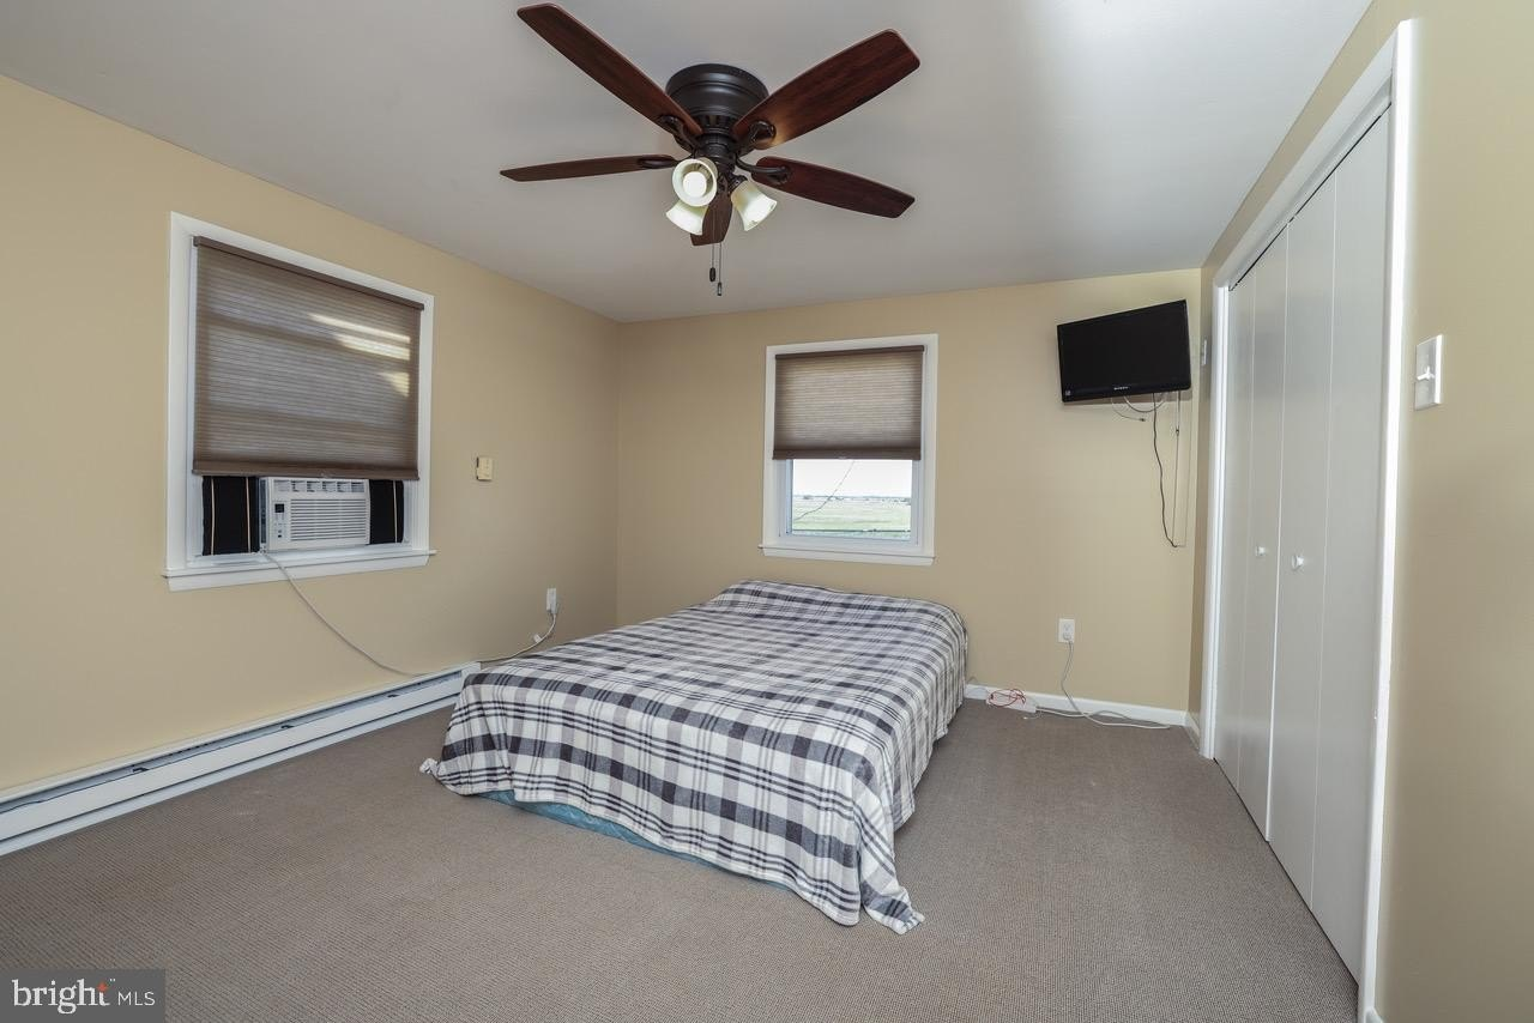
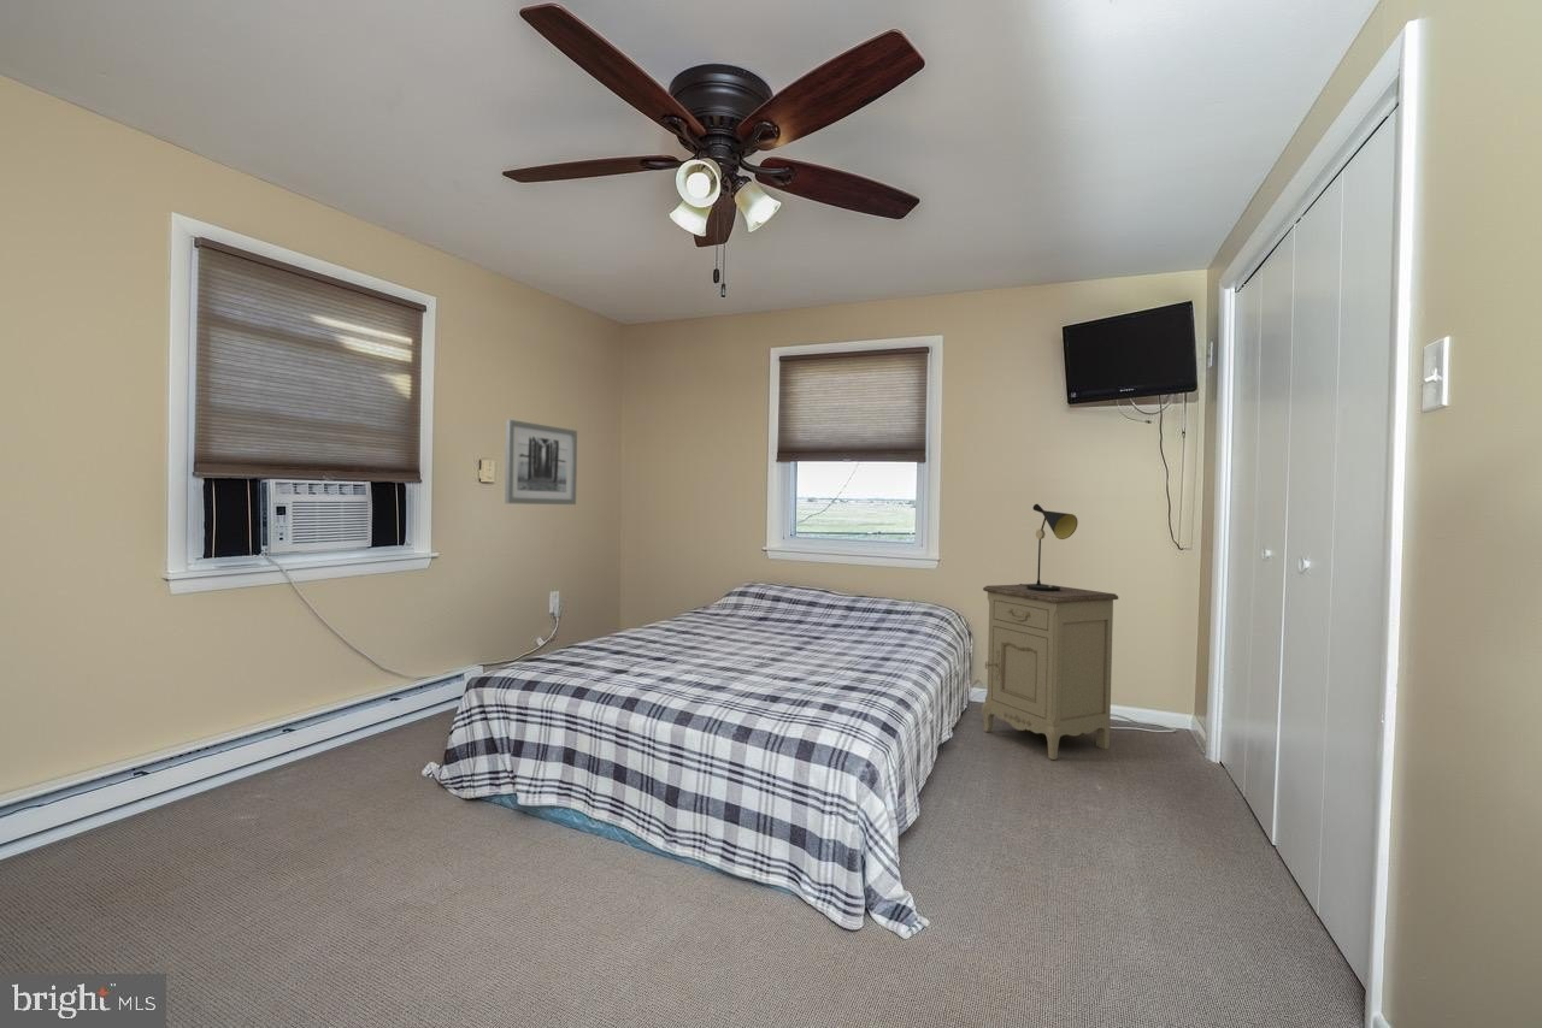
+ nightstand [981,583,1119,761]
+ table lamp [1019,503,1079,591]
+ wall art [504,419,578,506]
